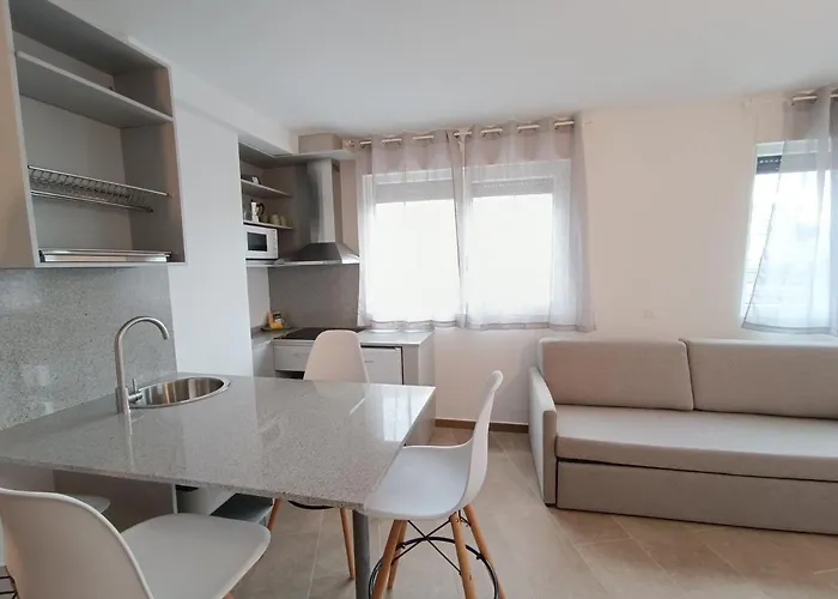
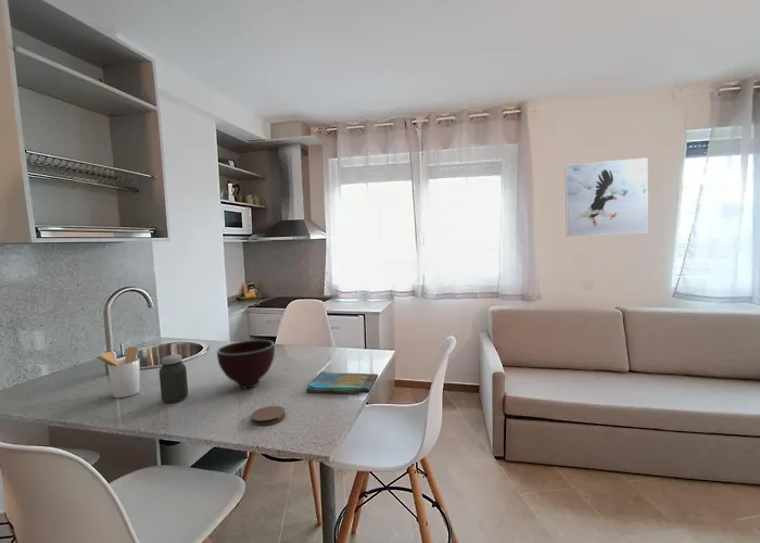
+ utensil holder [91,345,141,399]
+ dish towel [305,370,379,394]
+ coaster [250,405,287,426]
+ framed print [565,156,649,238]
+ bowl [216,339,276,390]
+ jar [159,354,189,404]
